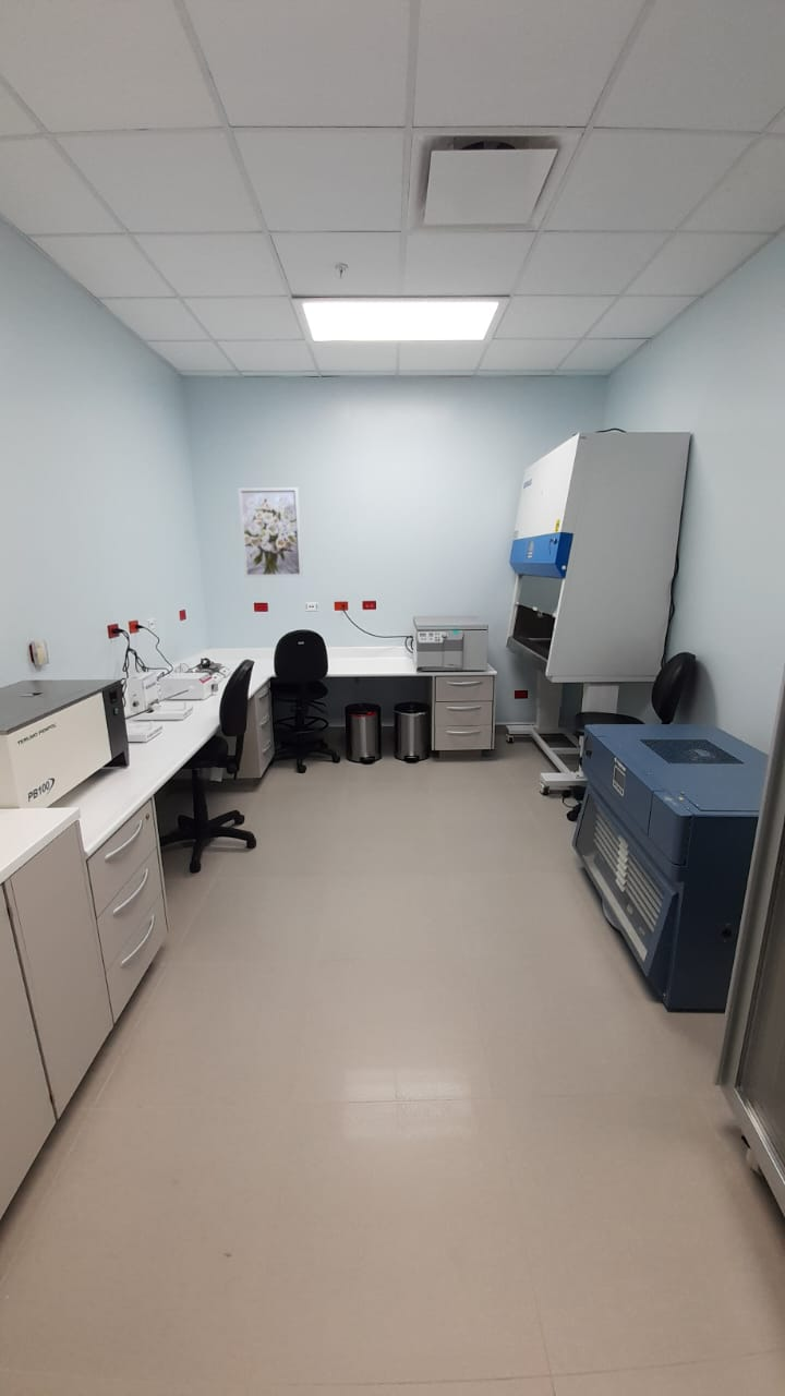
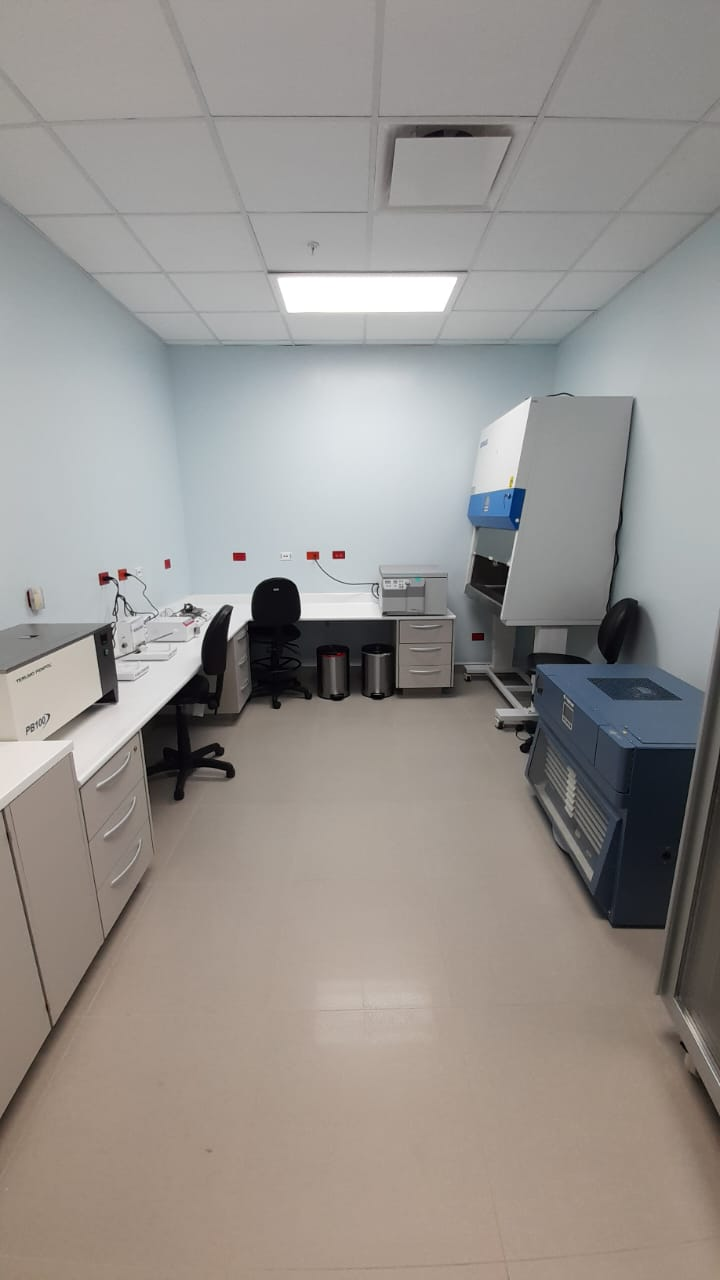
- wall art [237,486,304,578]
